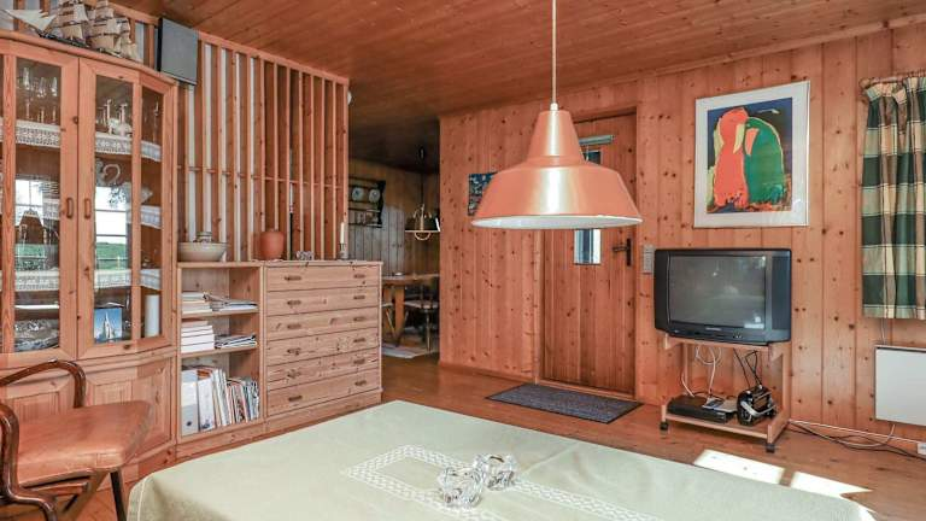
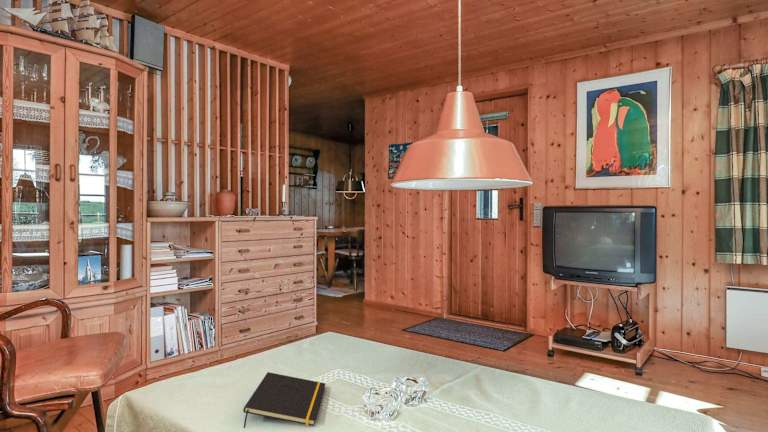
+ notepad [242,371,326,429]
